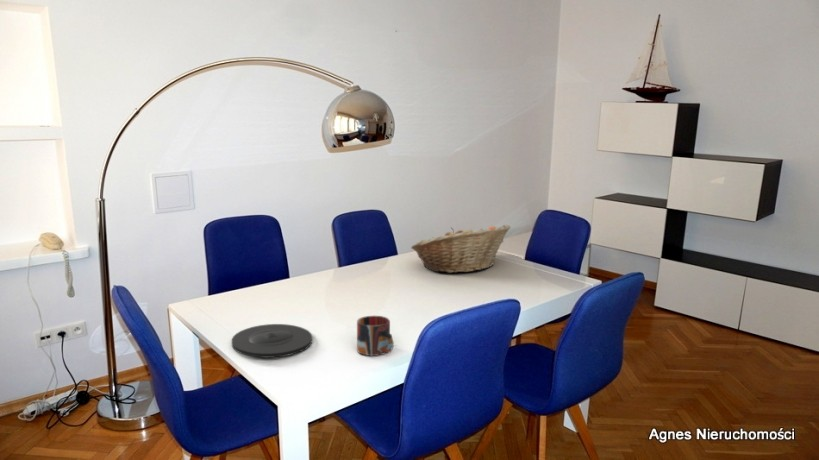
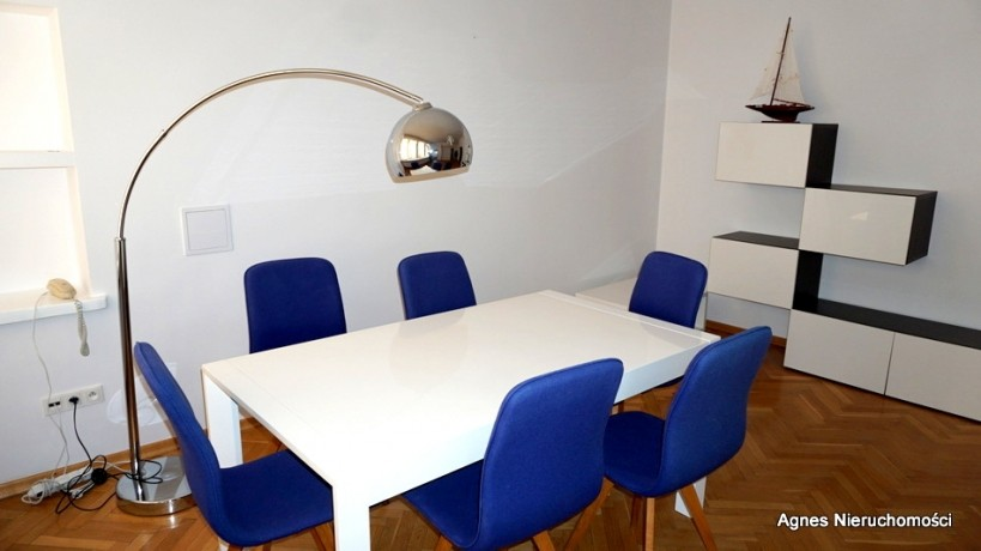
- mug [356,315,395,357]
- fruit basket [410,224,512,274]
- plate [231,323,313,359]
